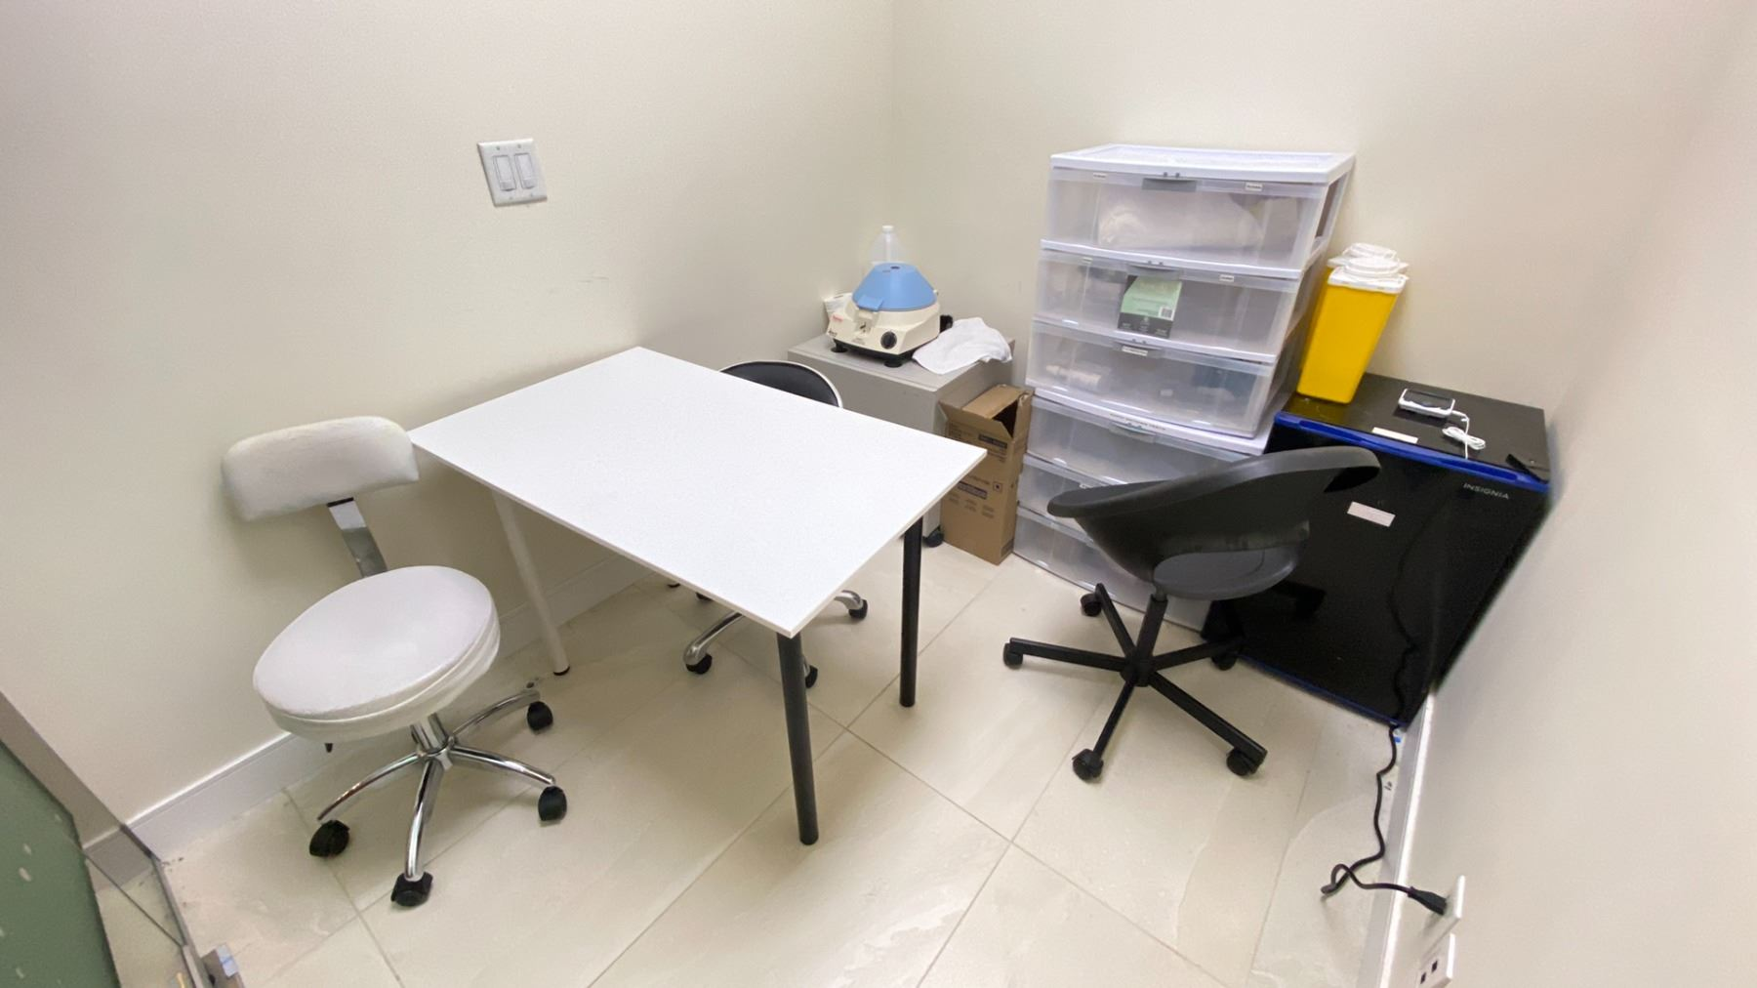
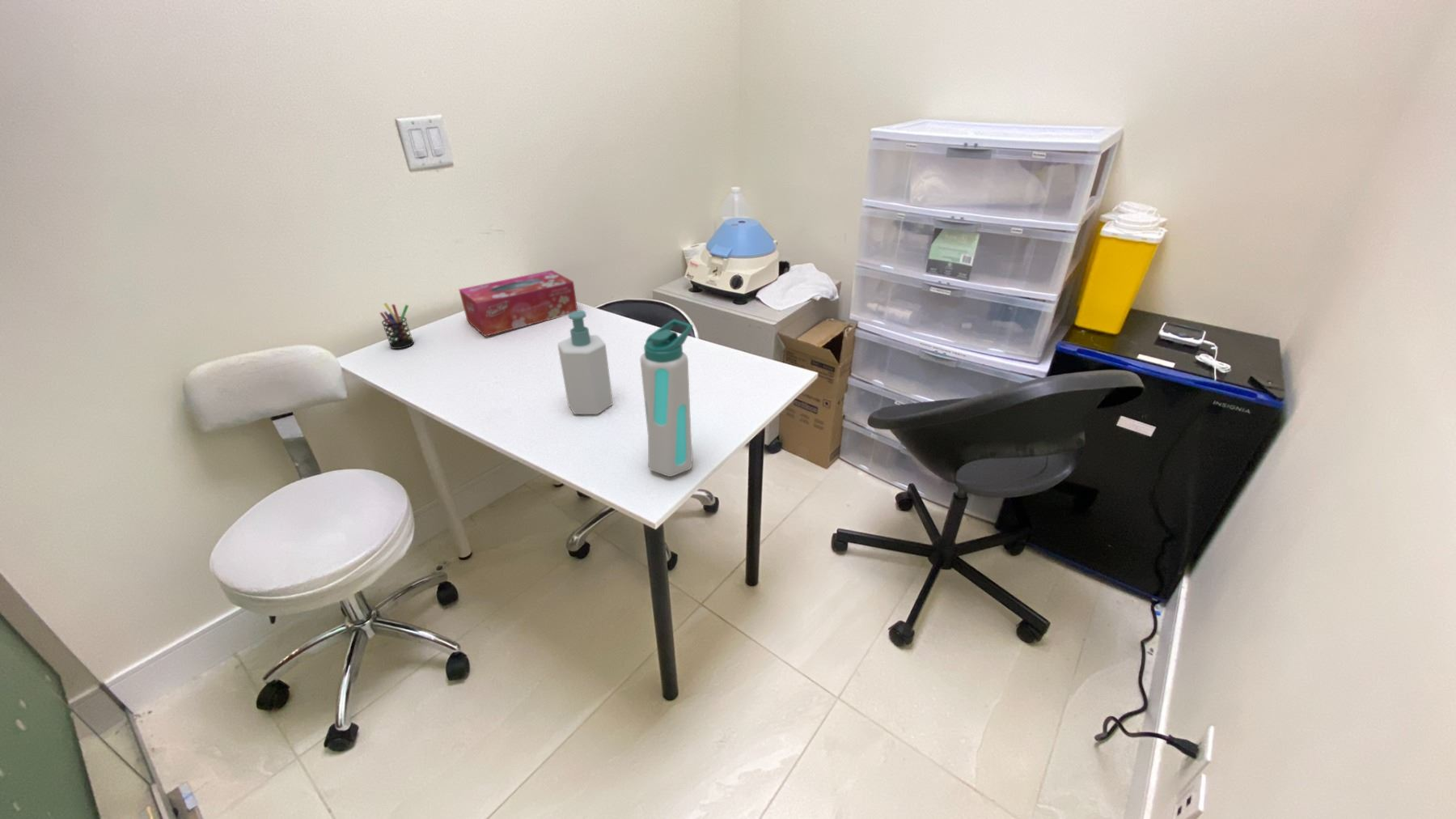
+ tissue box [458,269,578,337]
+ pen holder [379,302,415,350]
+ soap bottle [557,309,614,415]
+ water bottle [639,318,693,477]
